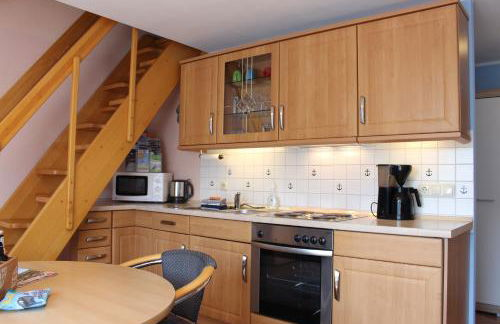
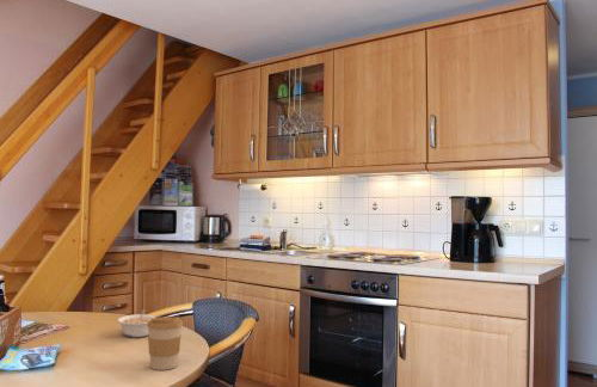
+ legume [117,308,158,338]
+ coffee cup [147,315,184,371]
